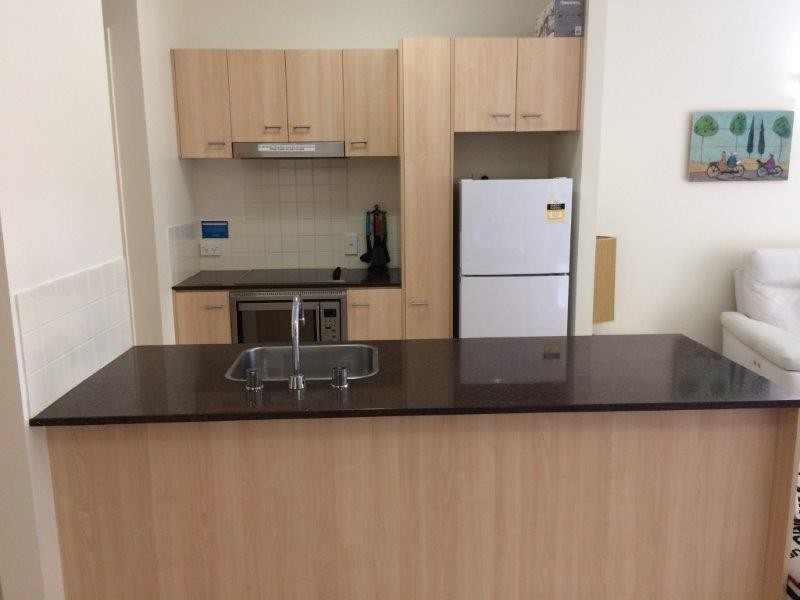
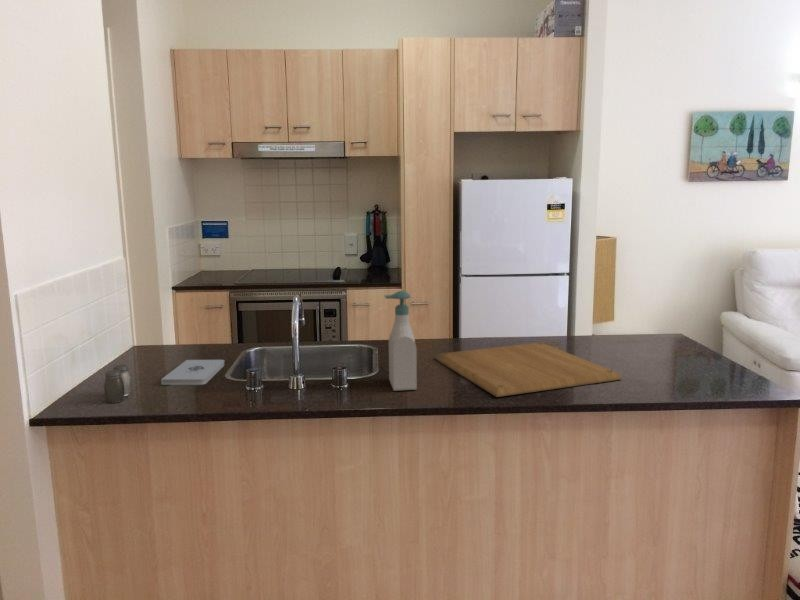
+ notepad [160,359,226,386]
+ soap bottle [383,290,418,392]
+ salt and pepper shaker [103,363,133,404]
+ chopping board [434,341,623,398]
